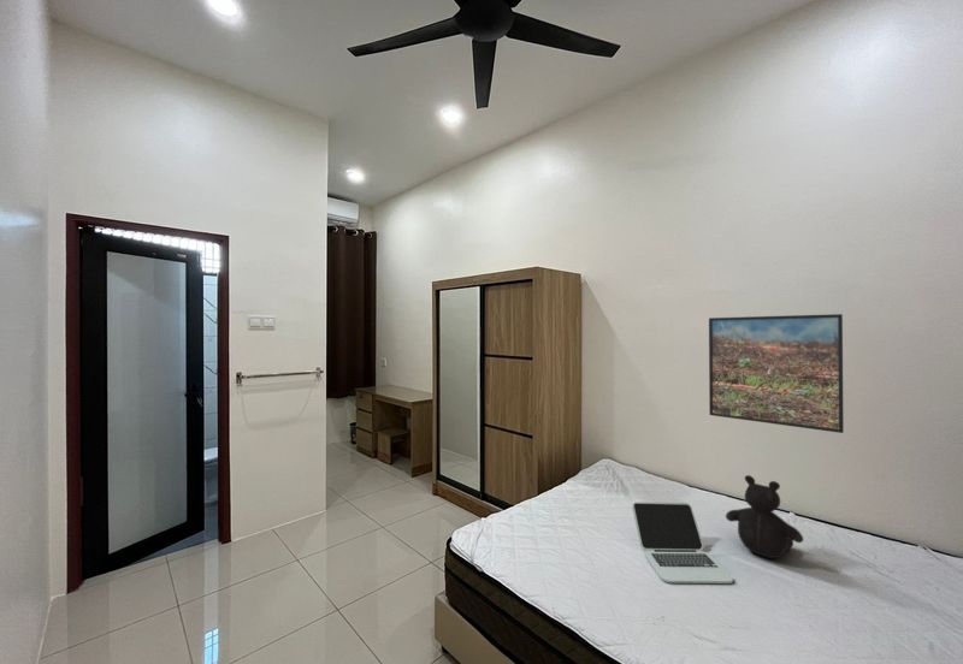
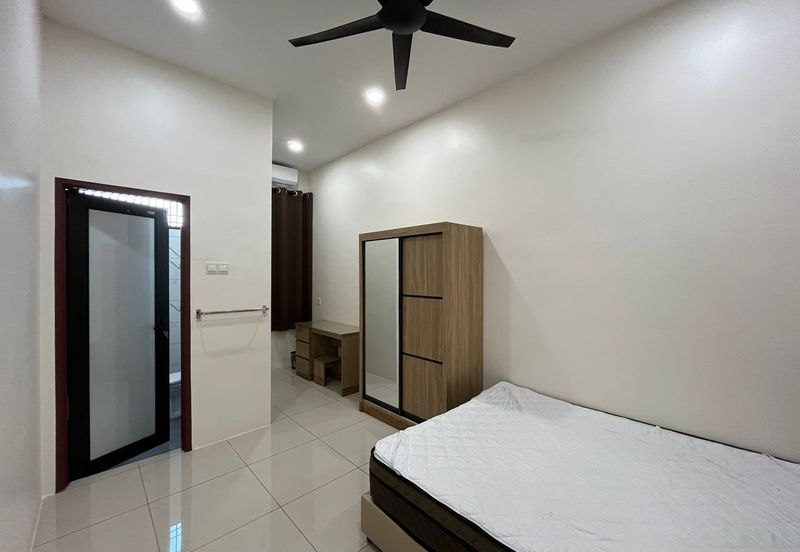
- laptop [631,502,734,585]
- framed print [708,313,845,434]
- teddy bear [725,474,804,559]
